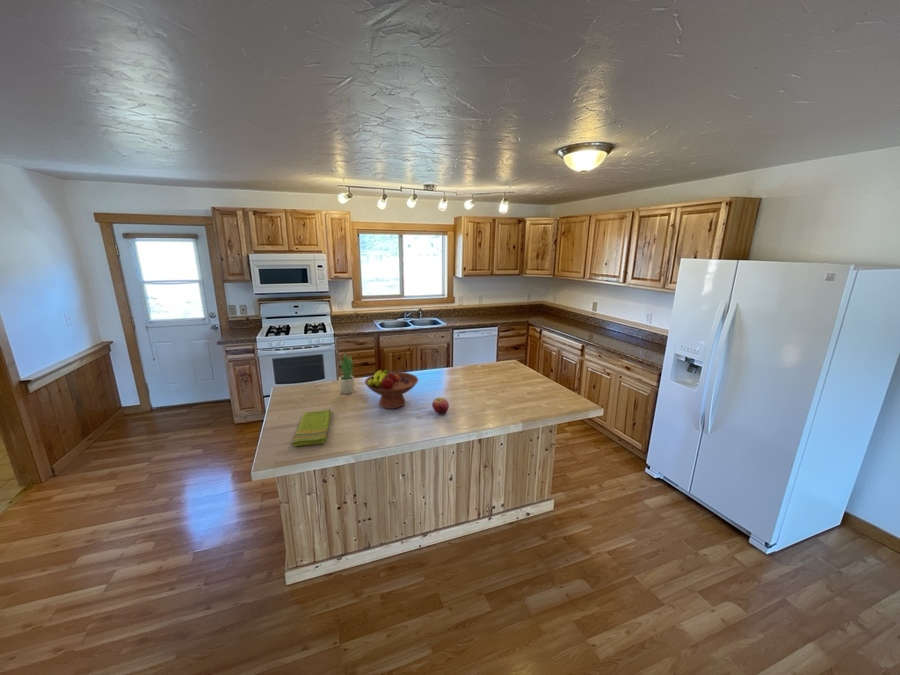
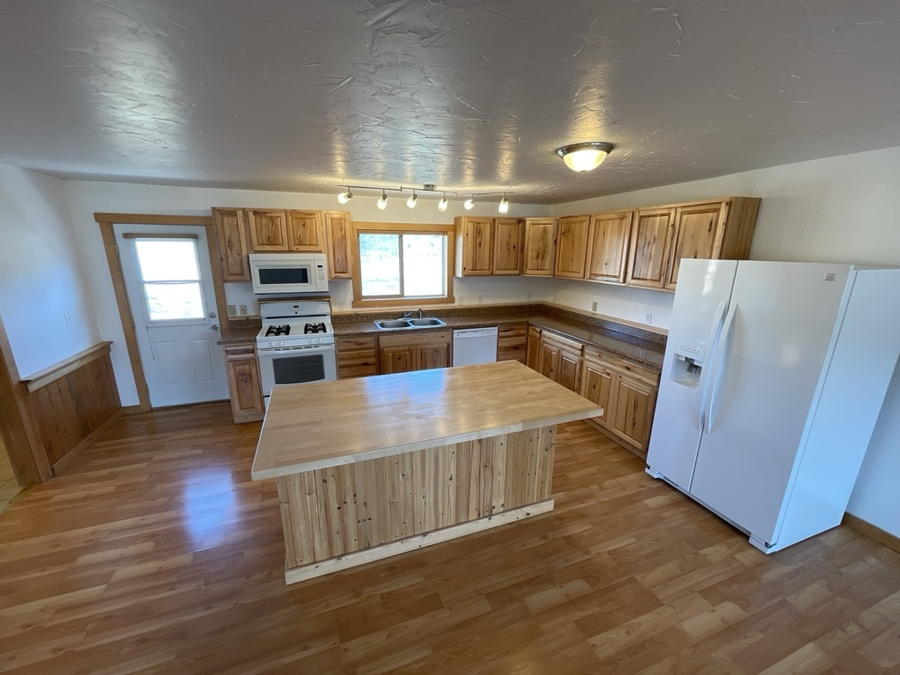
- dish towel [290,408,332,447]
- apple [431,396,450,415]
- fruit bowl [364,369,419,410]
- potted plant [336,352,355,395]
